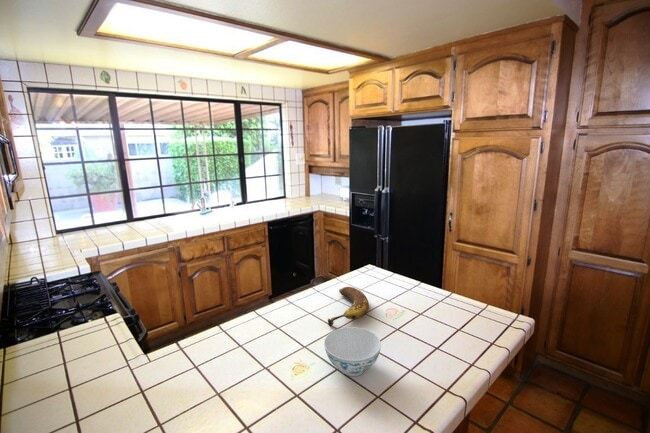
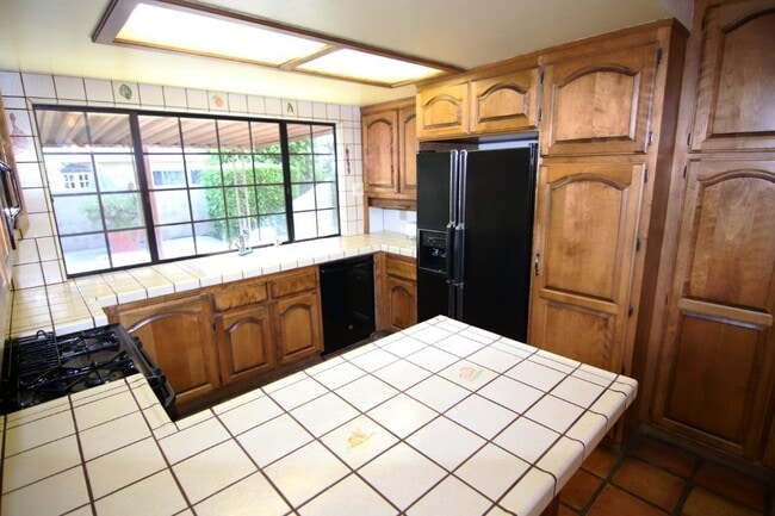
- banana [327,286,370,328]
- chinaware [323,326,382,377]
